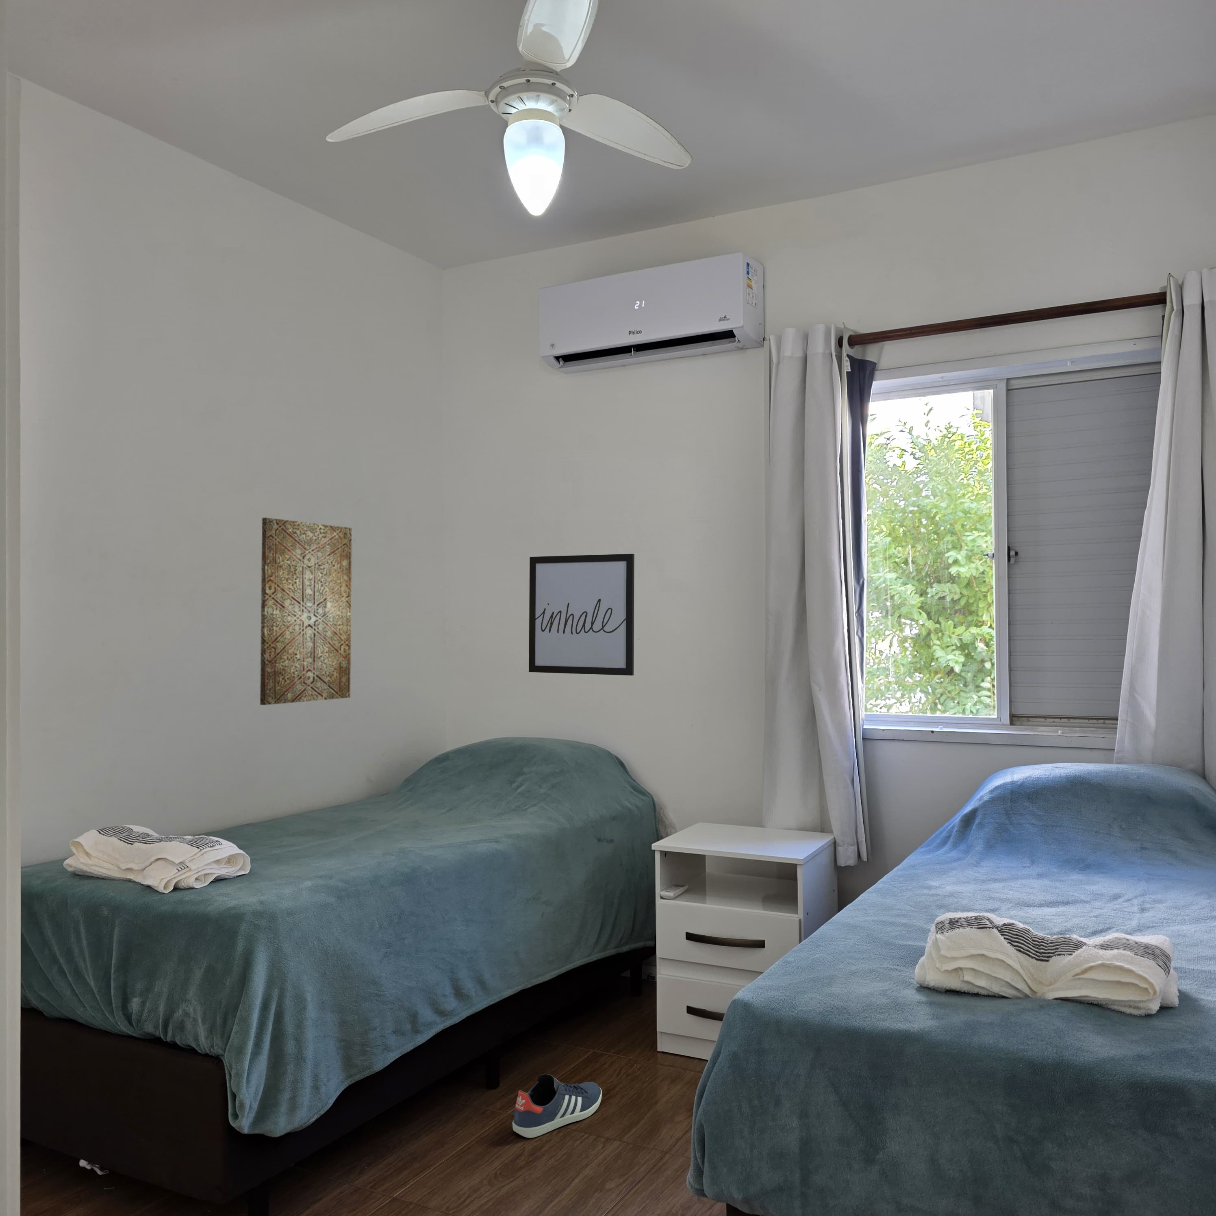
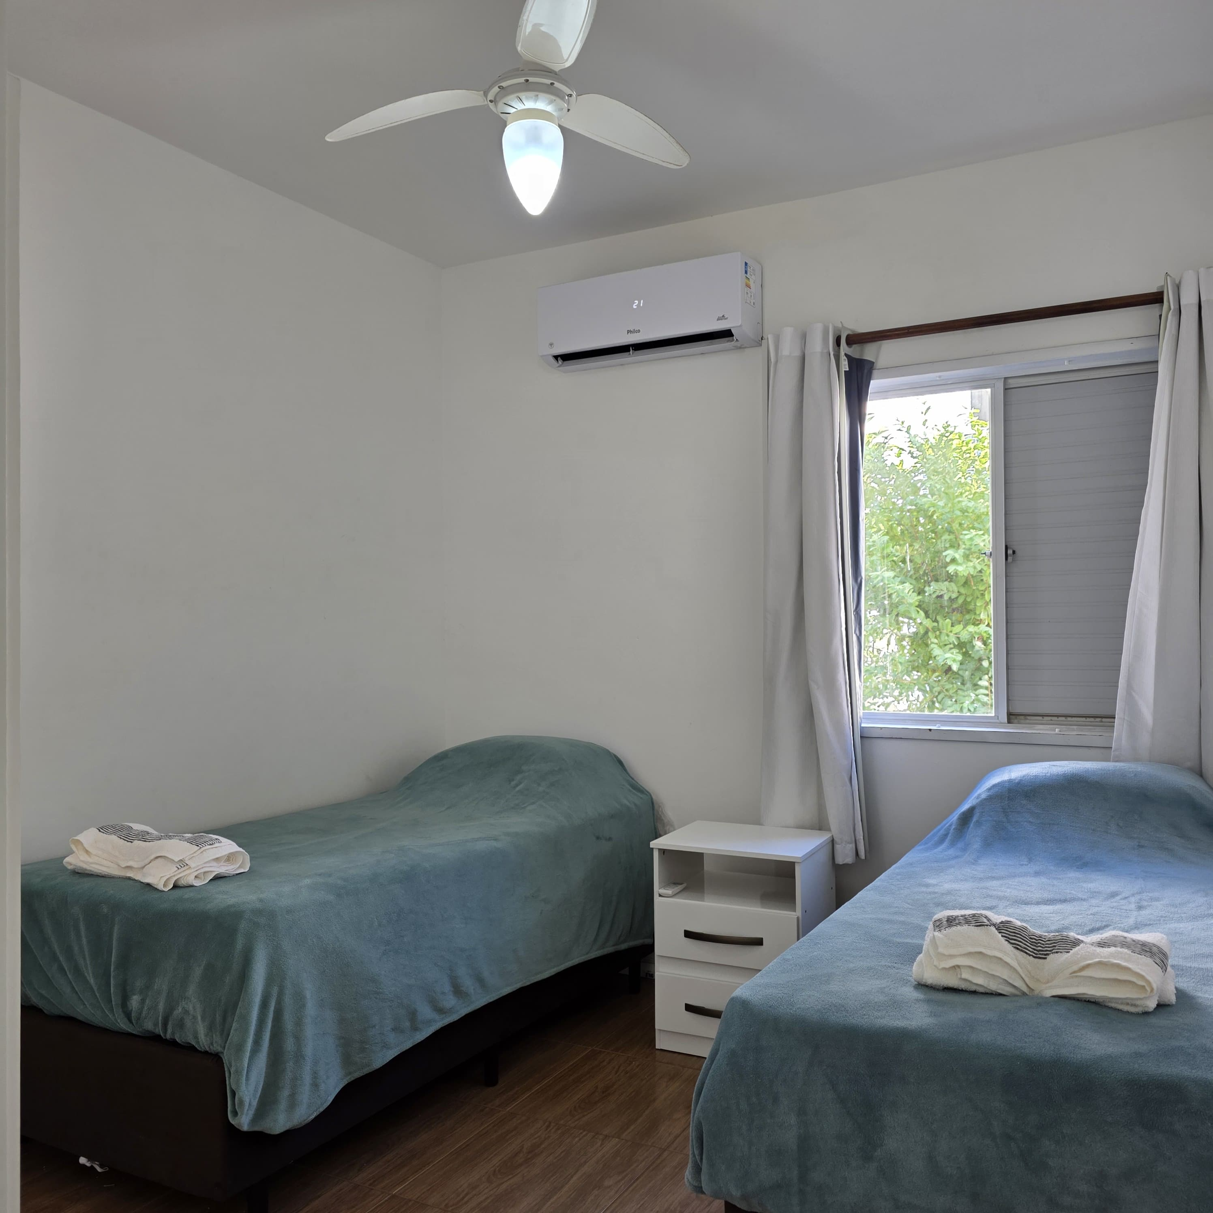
- wall art [259,517,352,706]
- wall art [528,553,635,676]
- sneaker [512,1073,602,1138]
